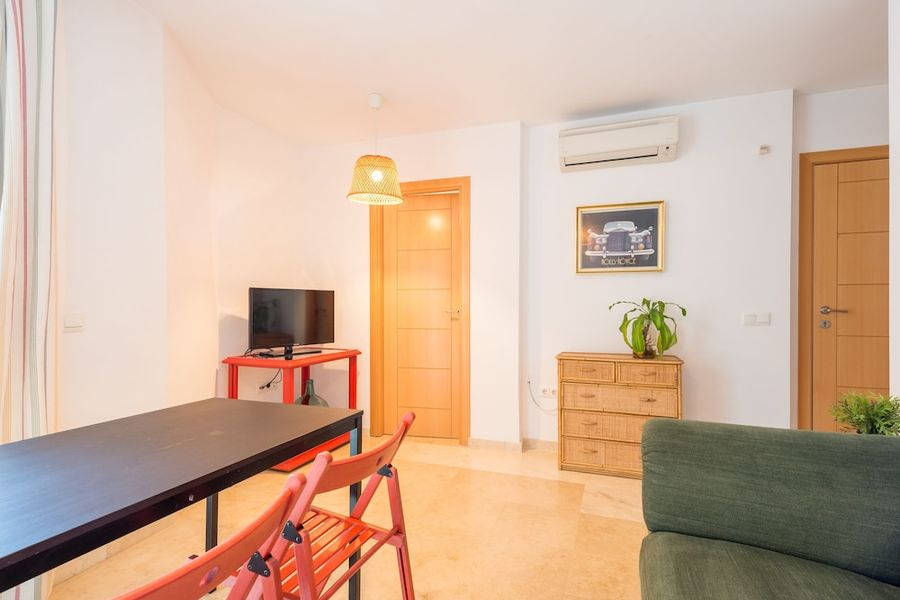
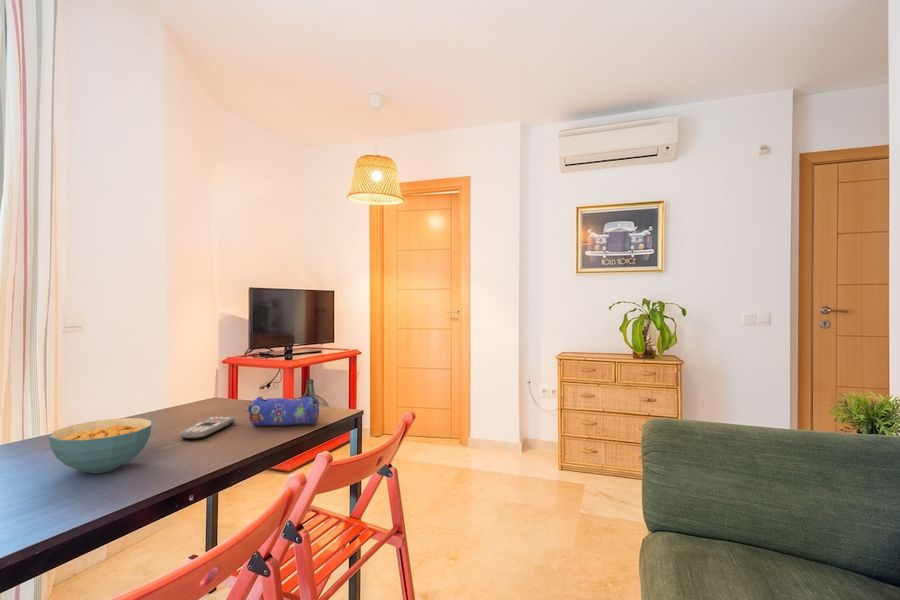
+ pencil case [245,395,320,427]
+ cereal bowl [48,417,153,474]
+ remote control [179,416,236,440]
